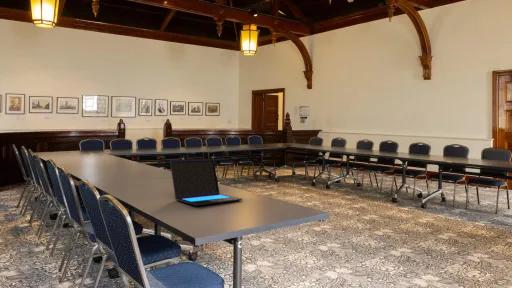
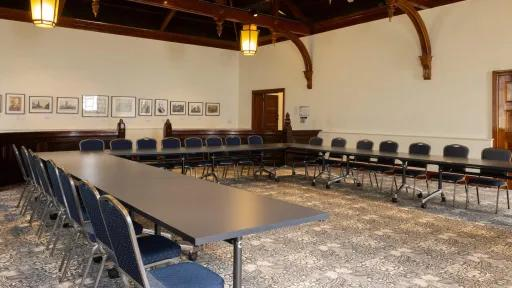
- laptop [169,158,243,206]
